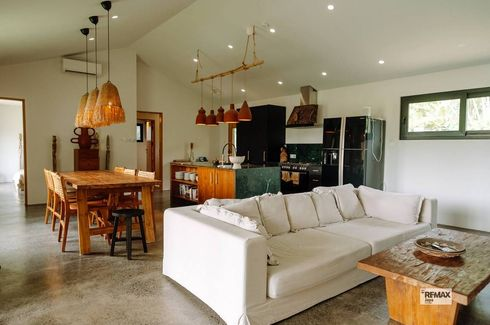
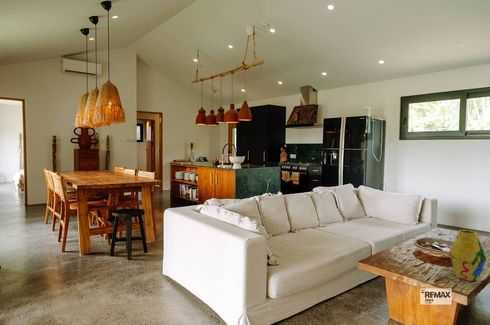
+ vase [448,229,488,282]
